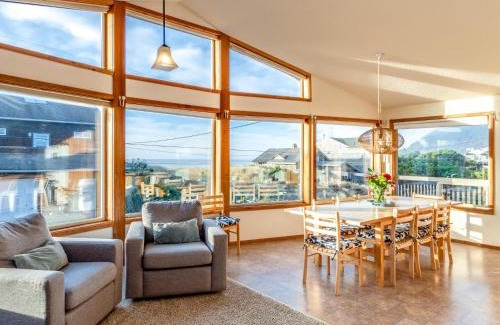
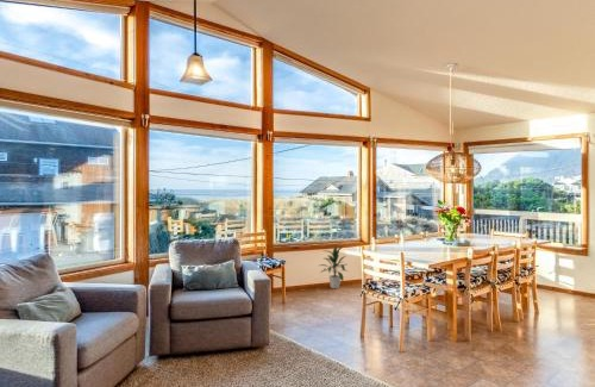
+ indoor plant [318,244,351,289]
